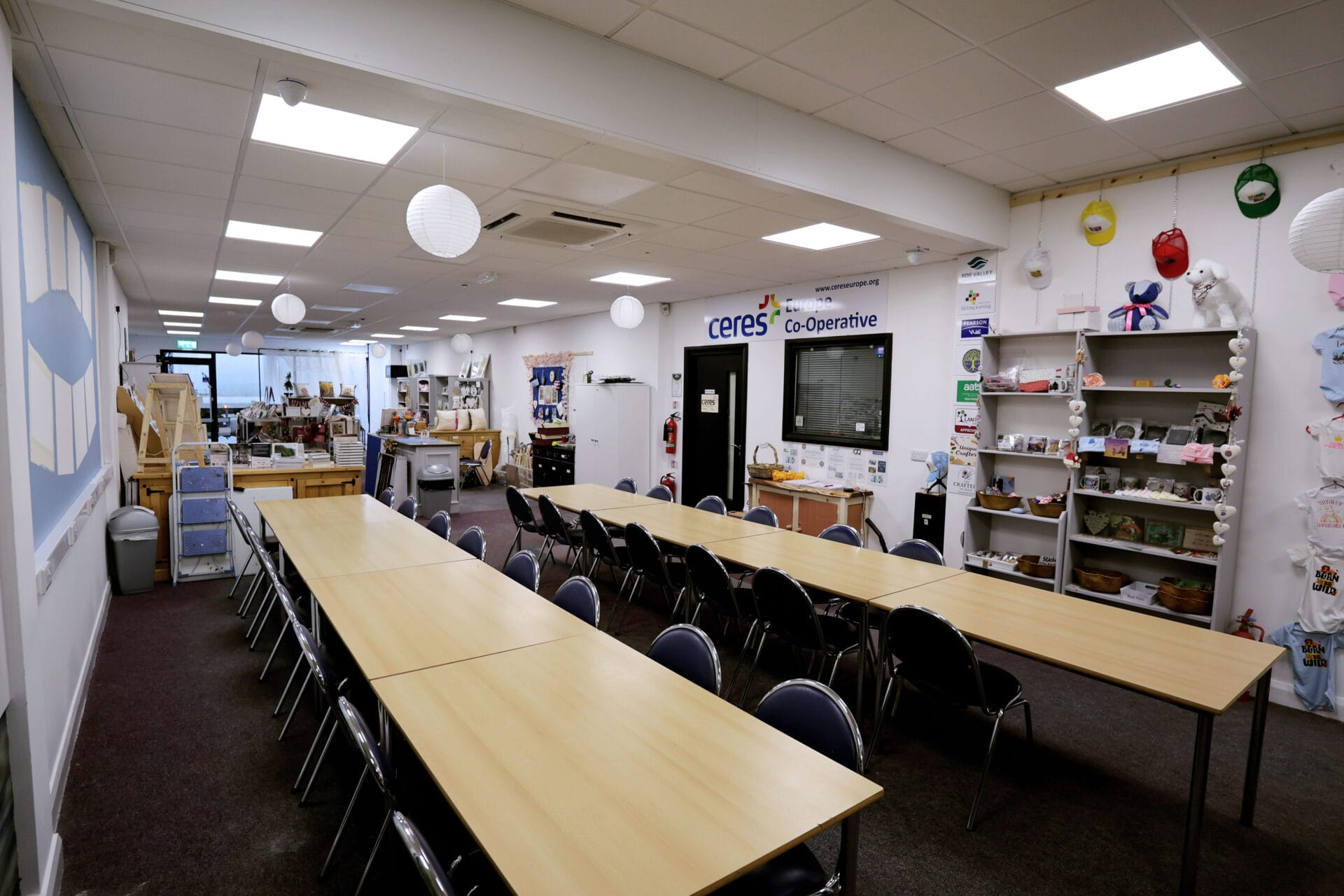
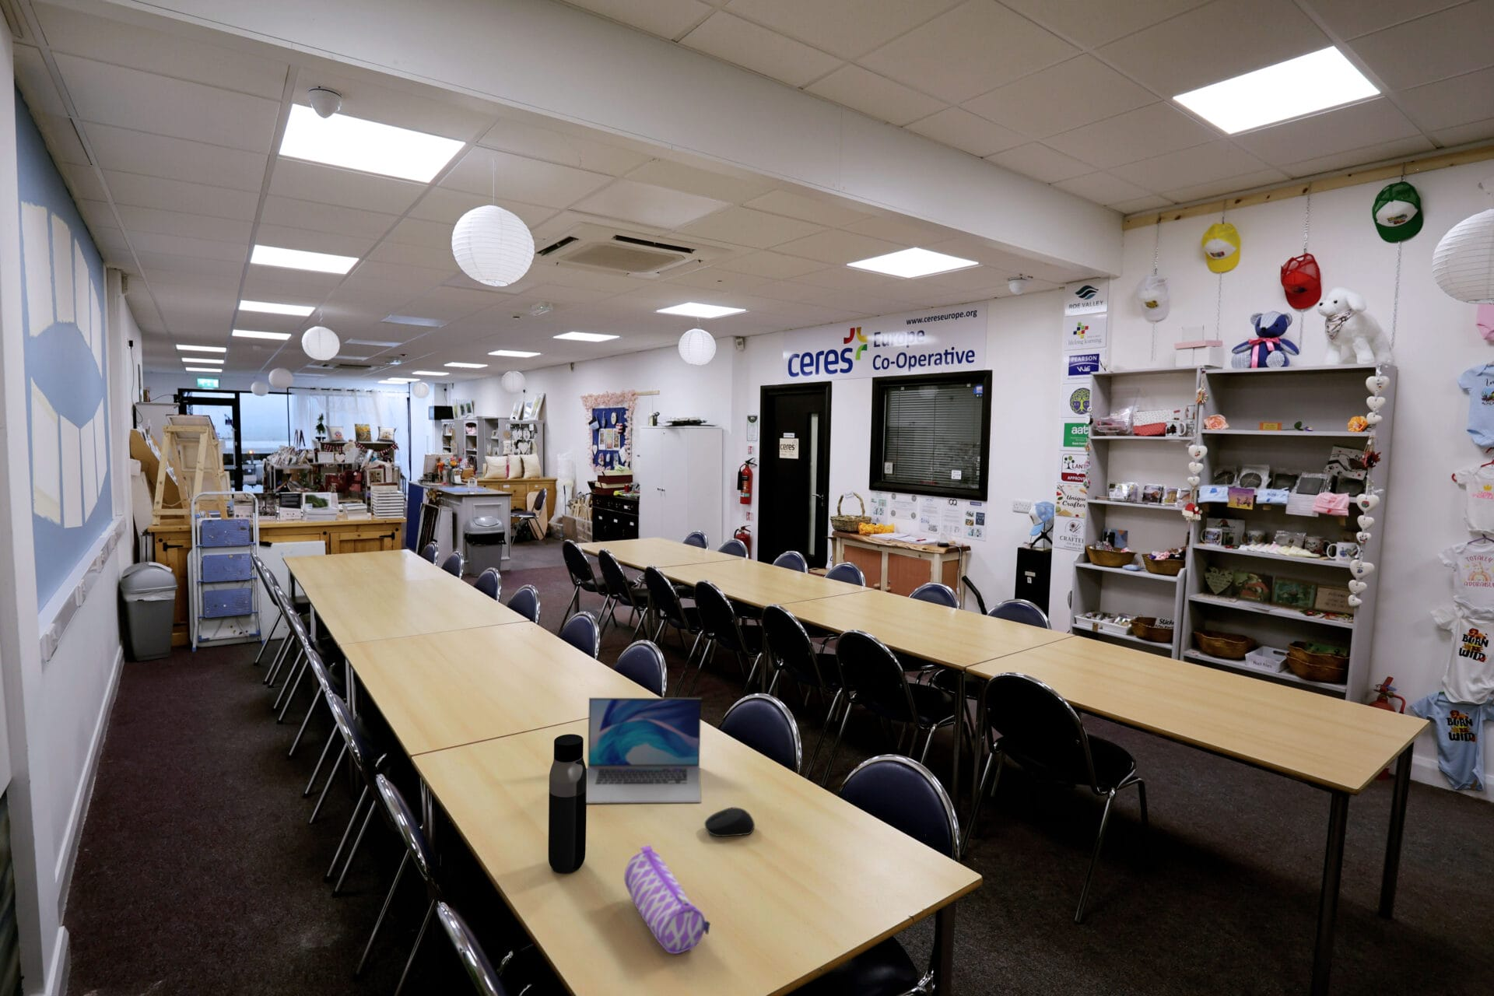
+ water bottle [548,734,587,875]
+ computer mouse [704,807,756,837]
+ pencil case [624,844,710,955]
+ laptop [586,697,701,805]
